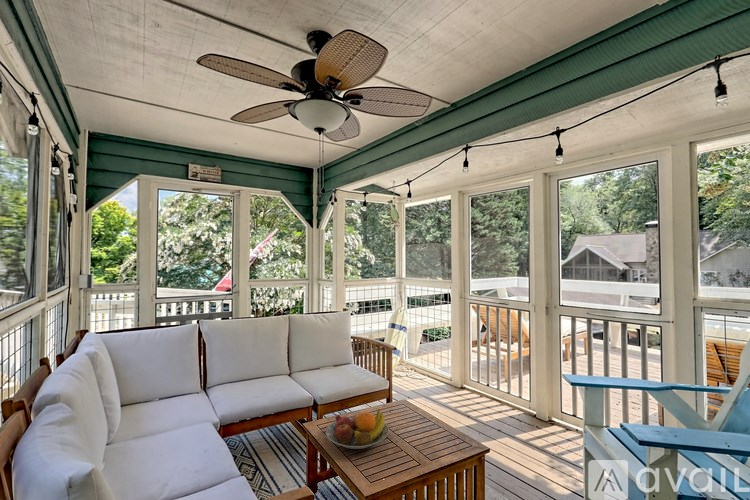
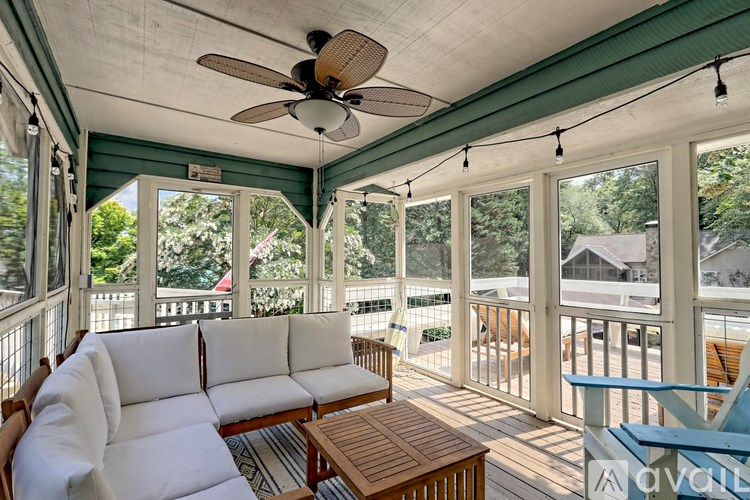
- fruit bowl [325,408,390,450]
